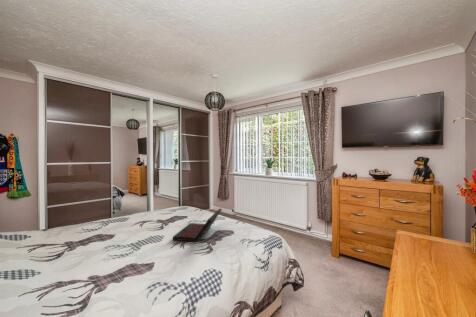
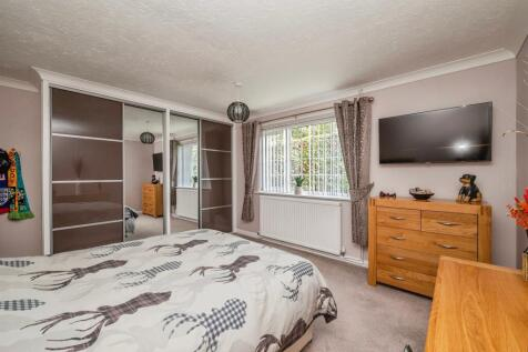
- laptop [172,208,223,243]
